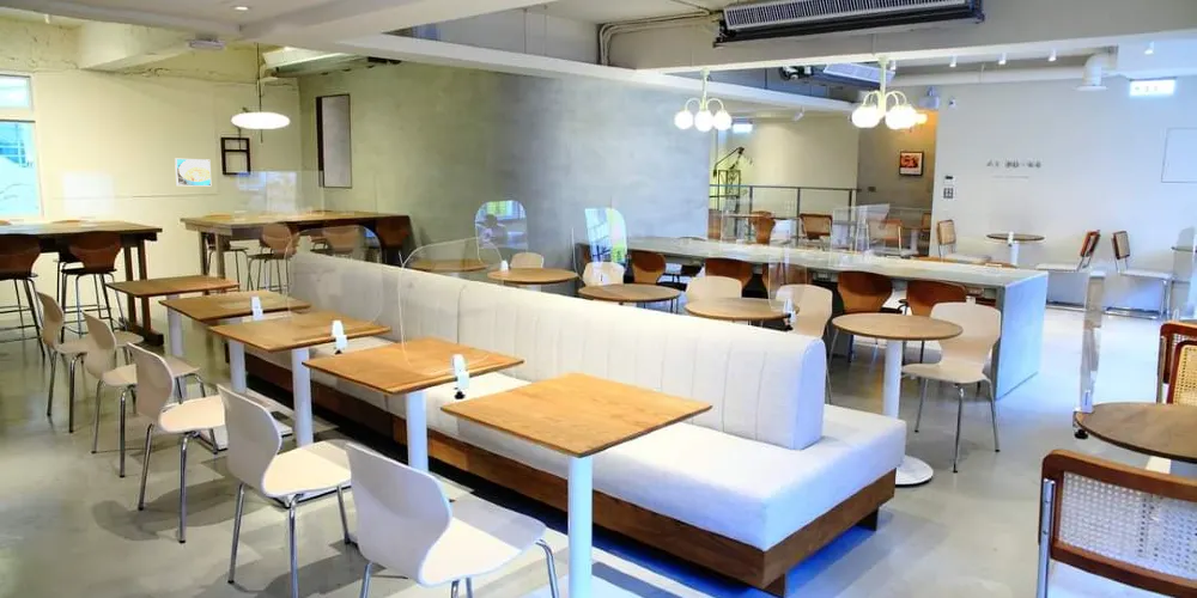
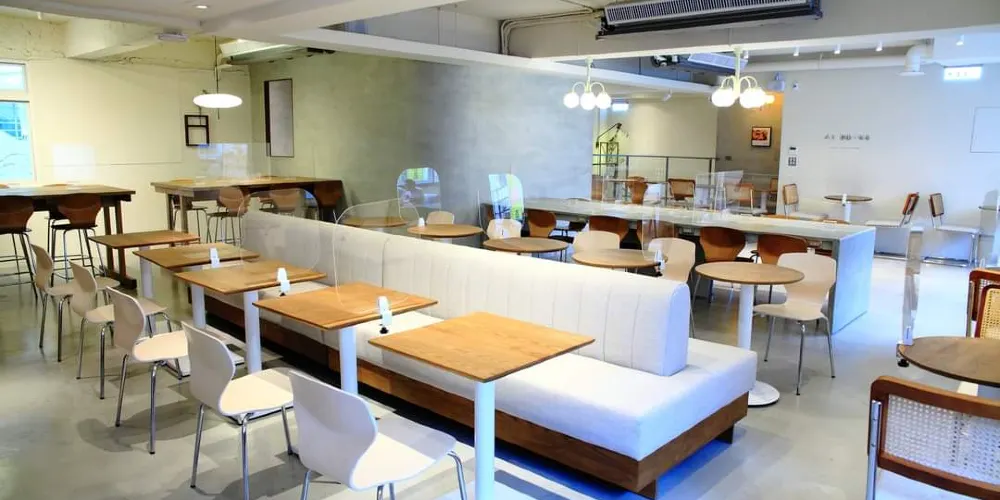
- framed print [174,158,213,188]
